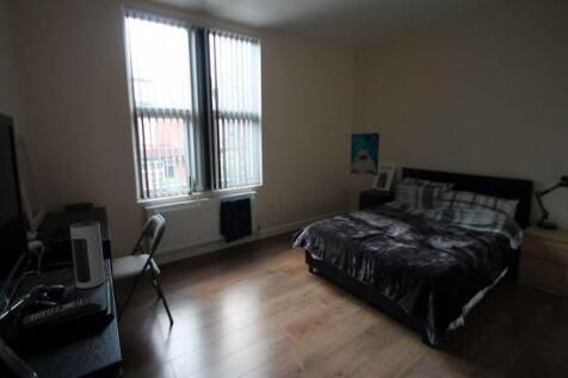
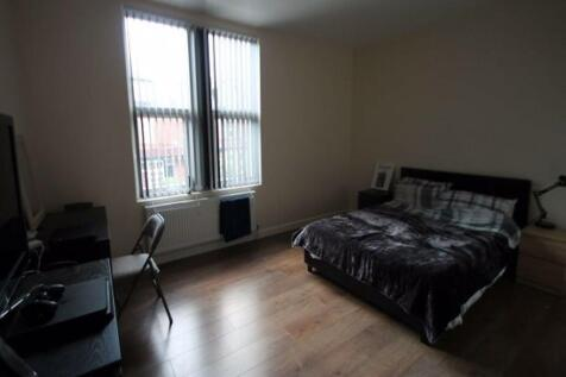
- wall art [350,131,381,178]
- remote control [21,296,104,329]
- speaker [69,221,106,290]
